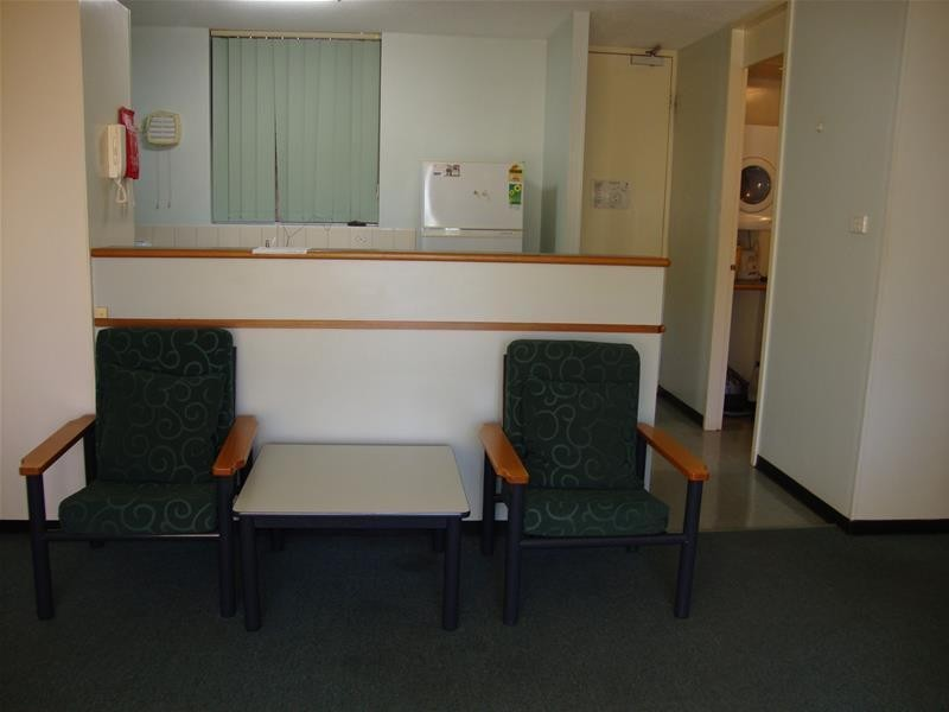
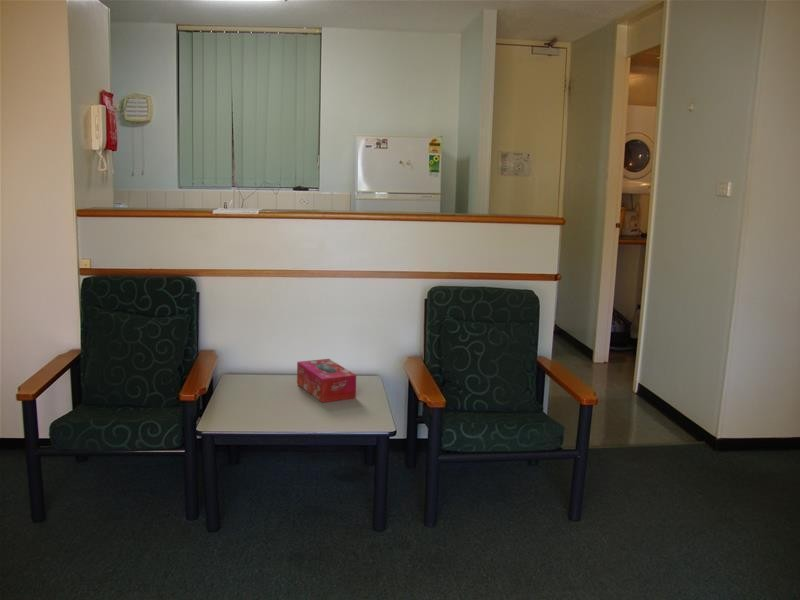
+ tissue box [296,358,357,404]
